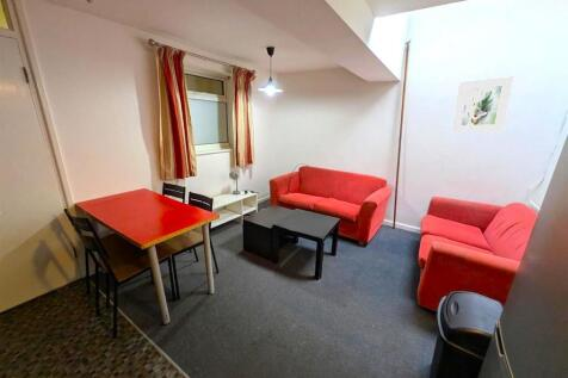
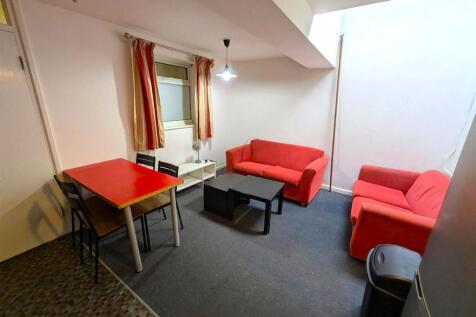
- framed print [451,75,515,134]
